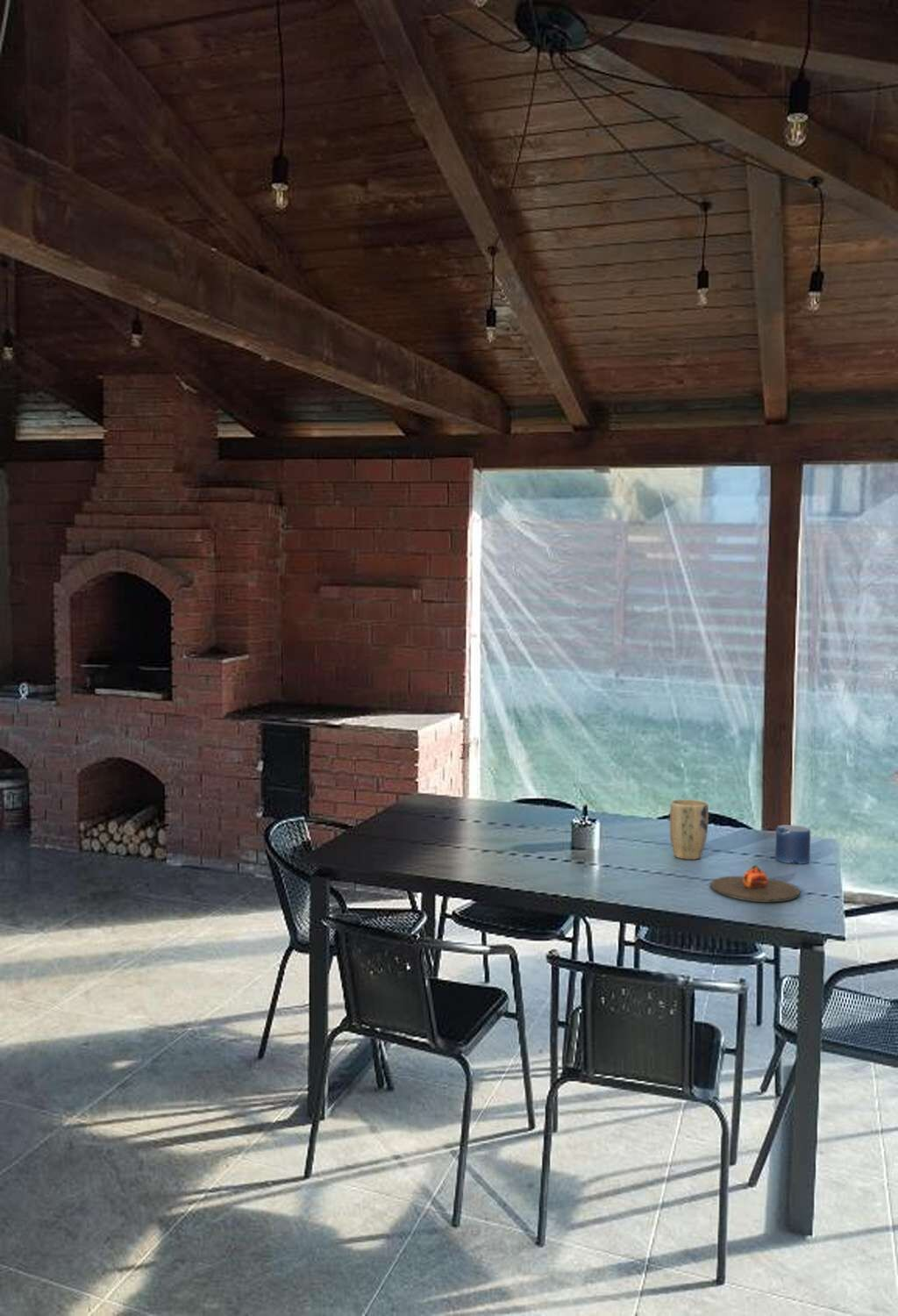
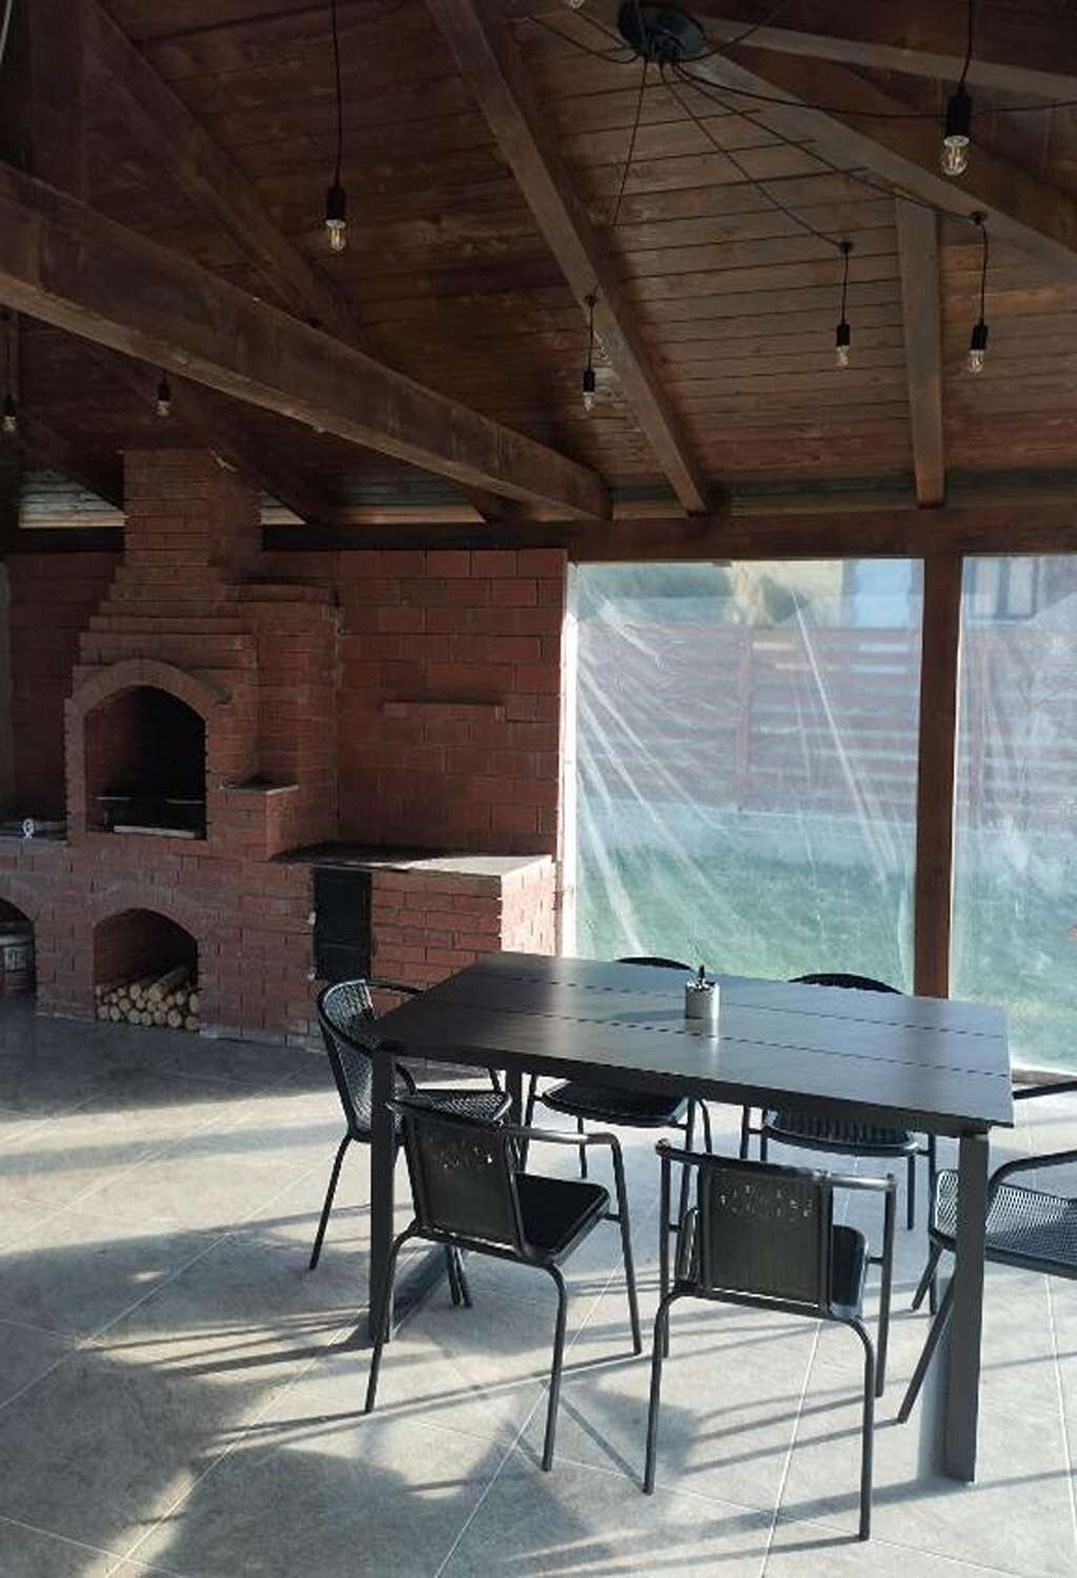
- plate [709,864,801,903]
- plant pot [669,798,709,861]
- candle [774,824,811,865]
